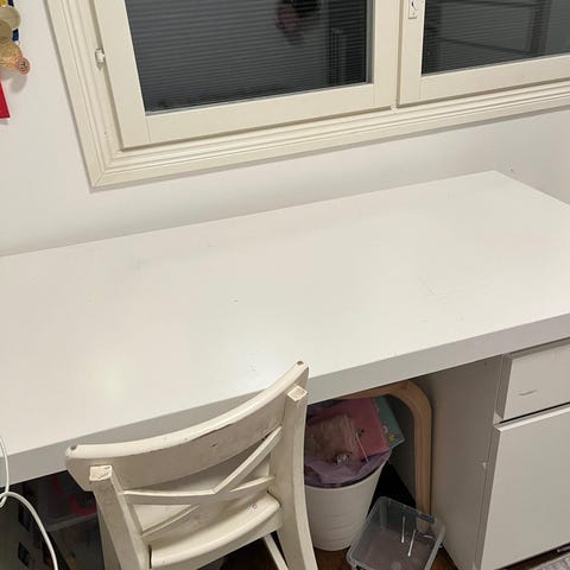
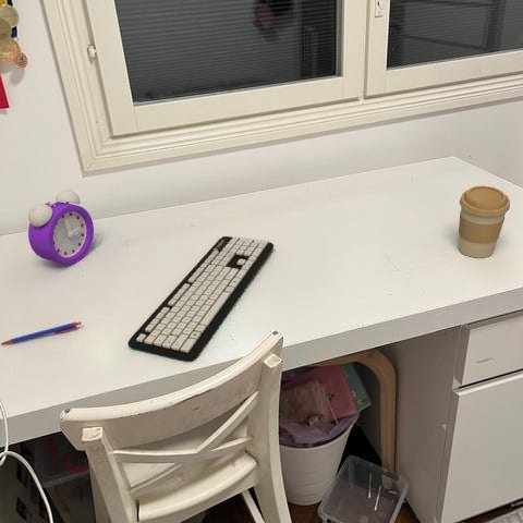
+ coffee cup [457,185,511,259]
+ alarm clock [27,187,95,265]
+ keyboard [126,235,275,363]
+ pen [0,320,83,345]
